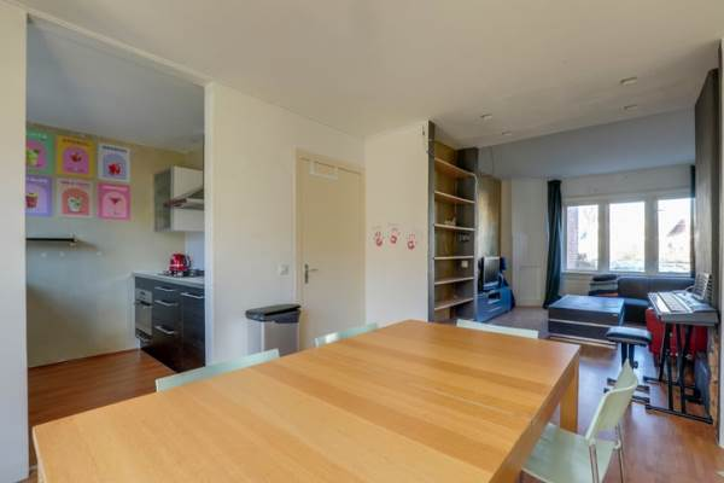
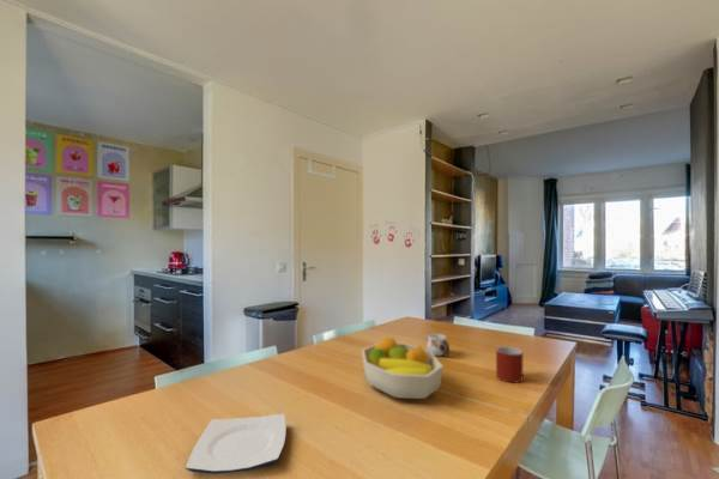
+ mug [495,345,524,384]
+ mug [425,332,451,357]
+ fruit bowl [361,335,445,400]
+ plate [185,413,286,475]
